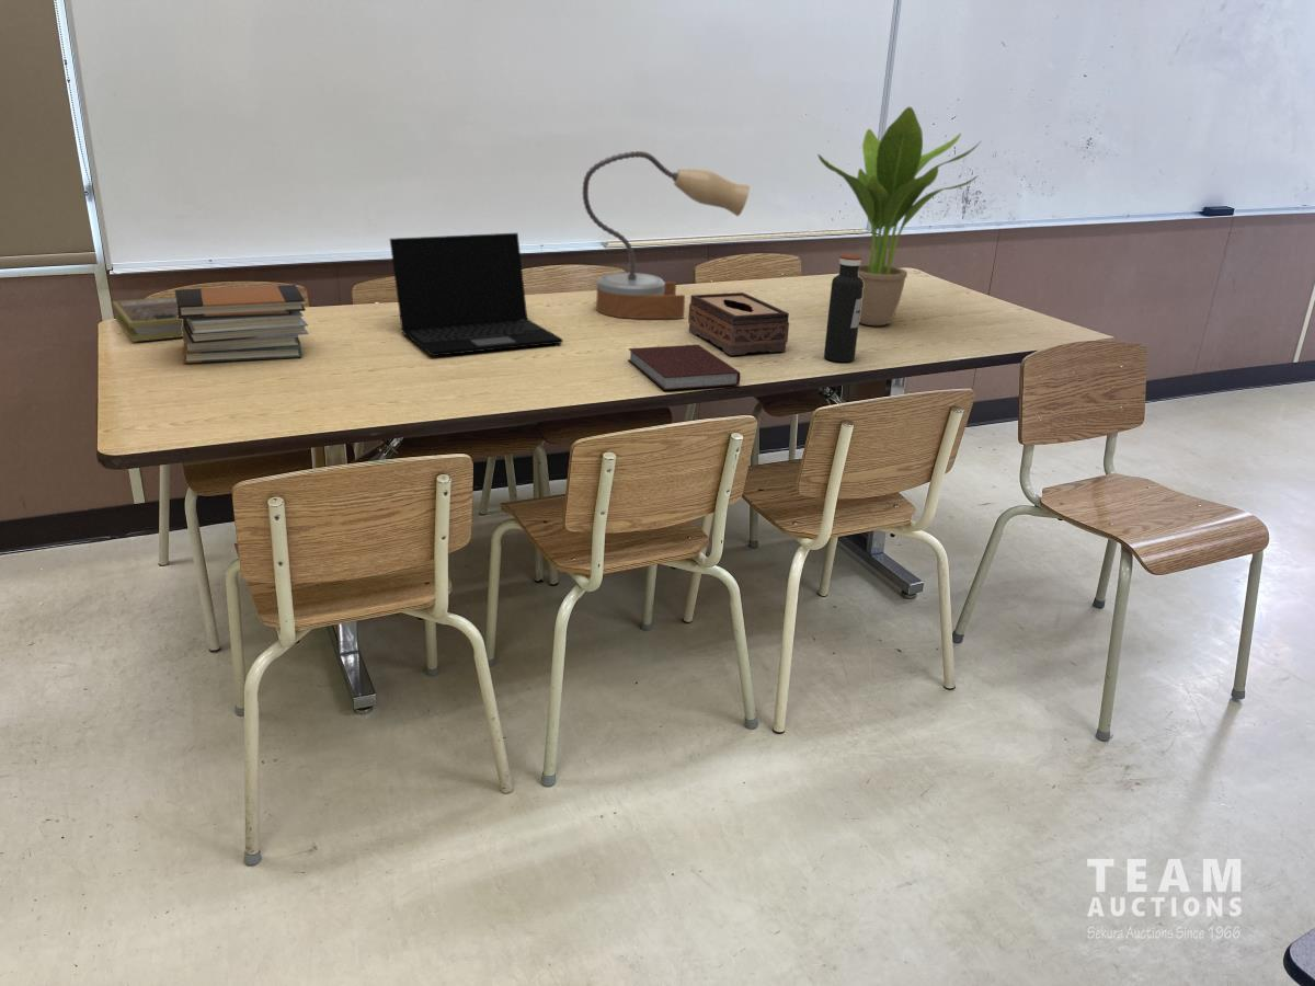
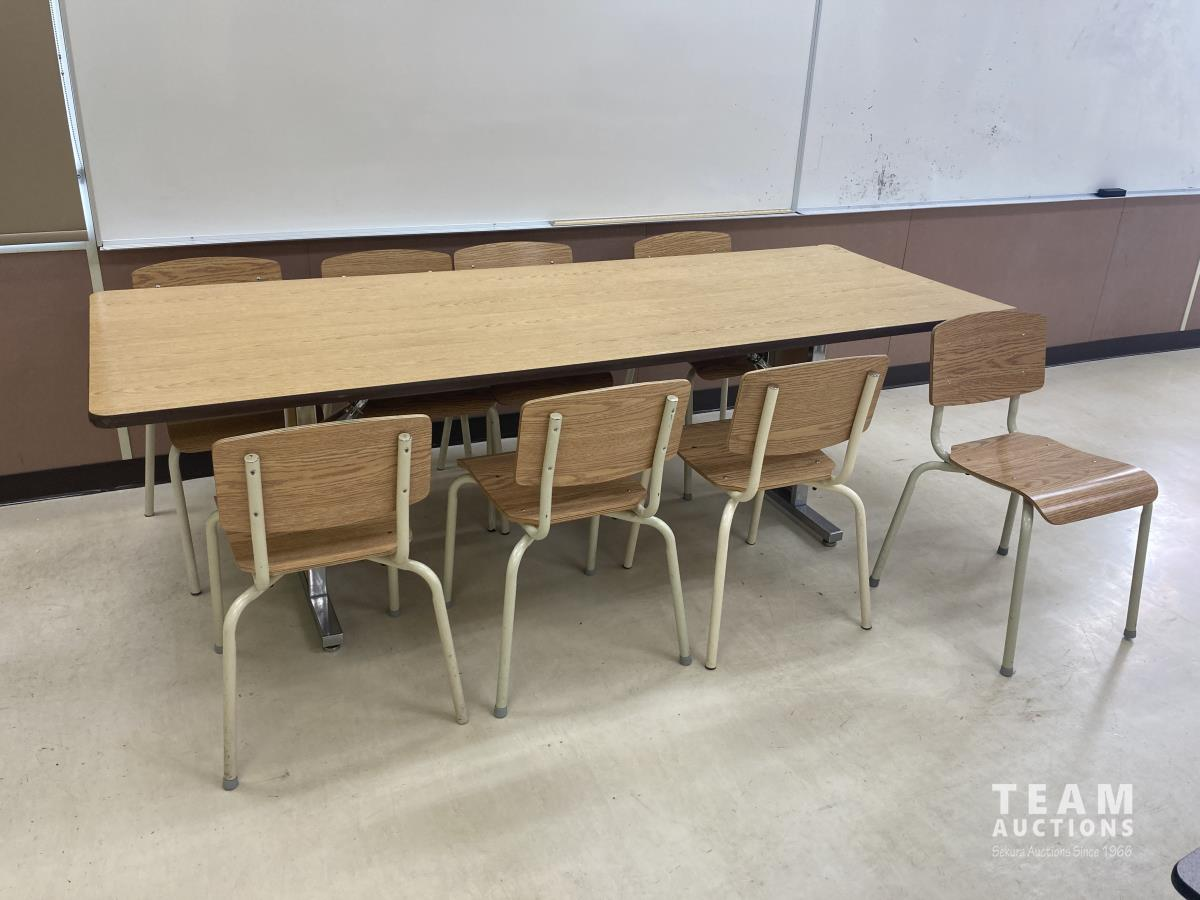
- tissue box [687,291,790,356]
- book [112,296,183,343]
- book stack [174,284,310,364]
- table lamp [582,150,751,320]
- potted plant [817,106,983,326]
- water bottle [823,253,864,363]
- laptop [389,232,564,357]
- notebook [627,344,741,391]
